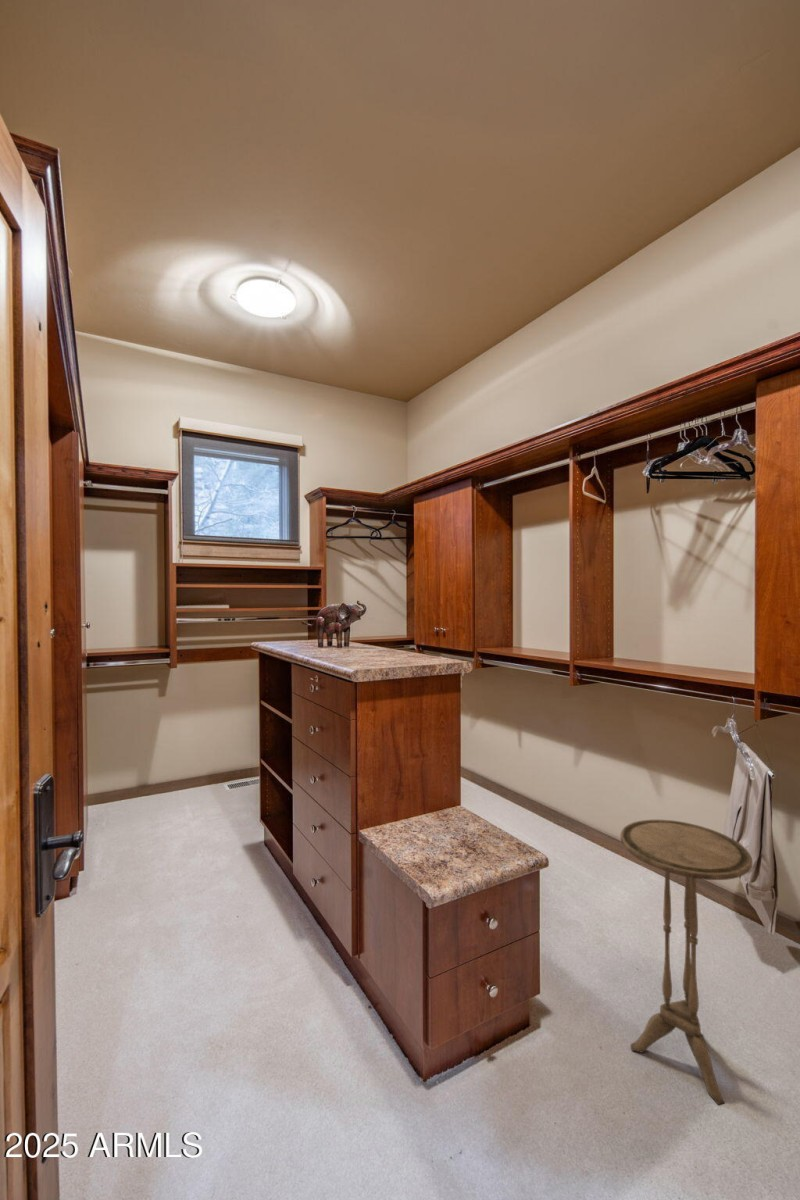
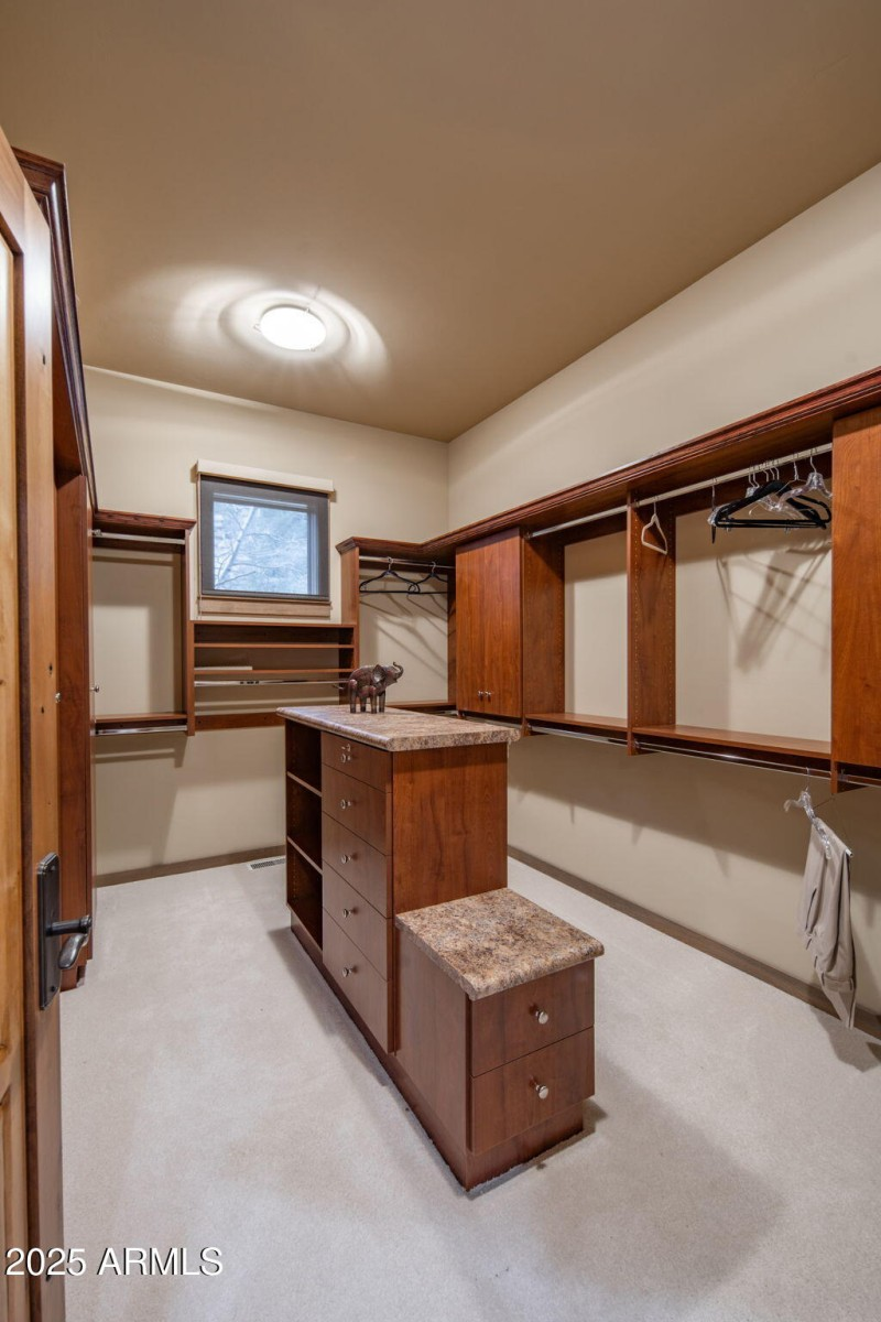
- side table [620,819,753,1106]
